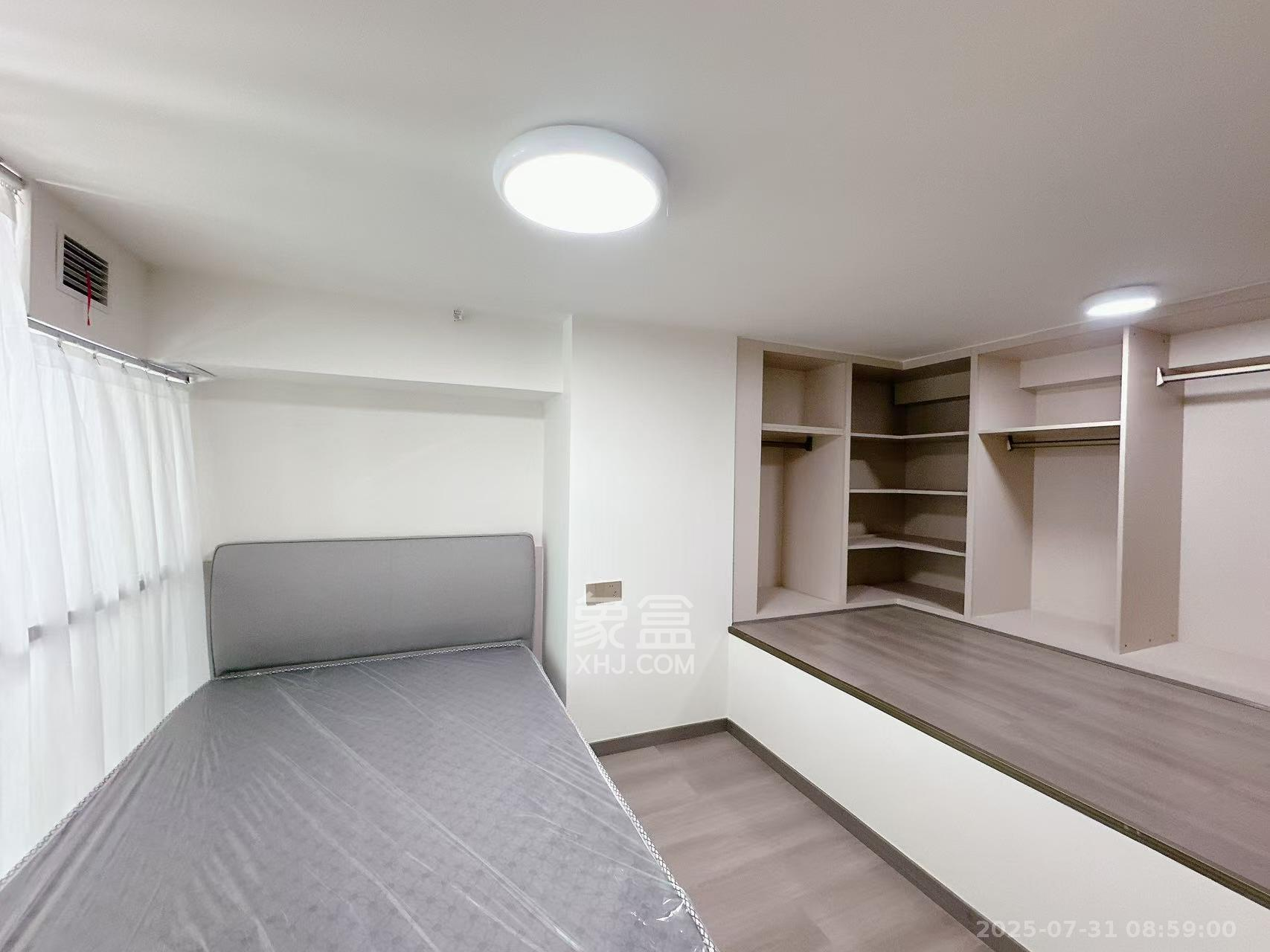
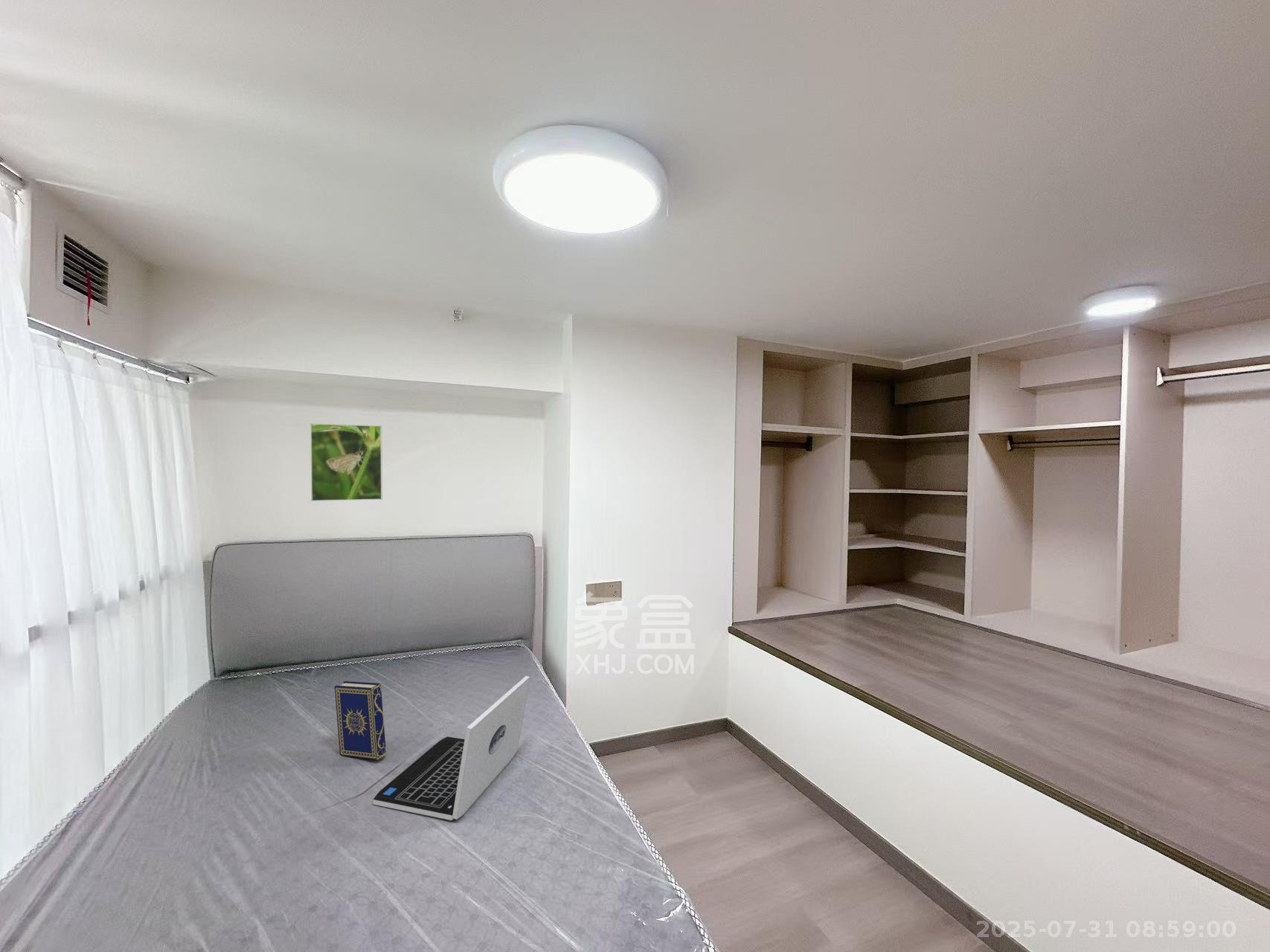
+ book [334,681,387,760]
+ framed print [310,422,383,502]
+ laptop [372,675,530,821]
